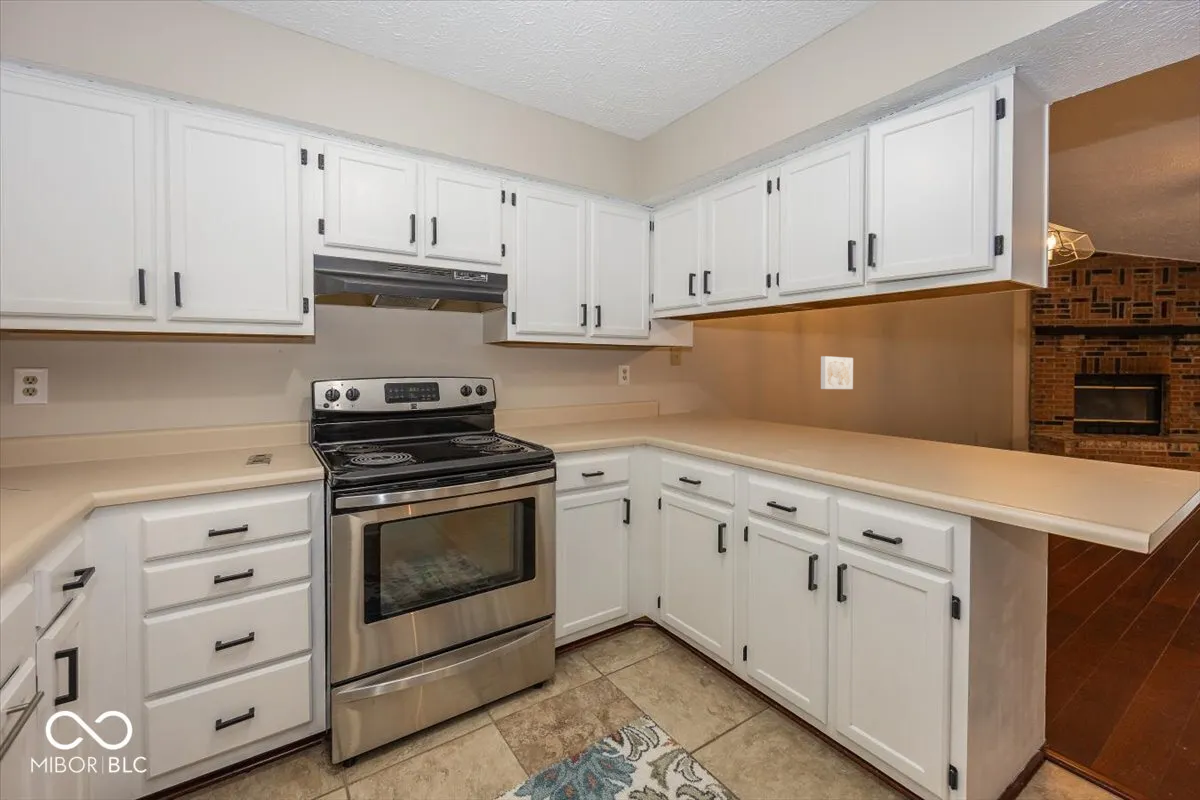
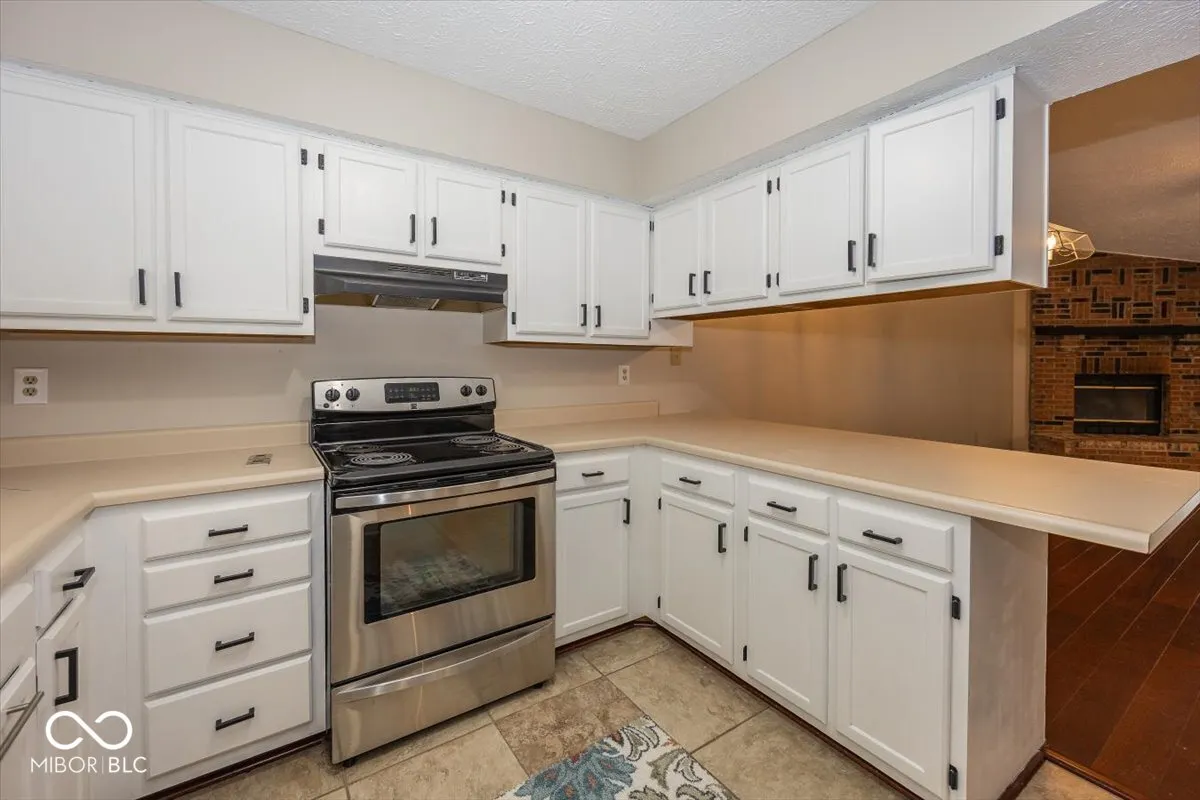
- wall art [820,355,854,390]
